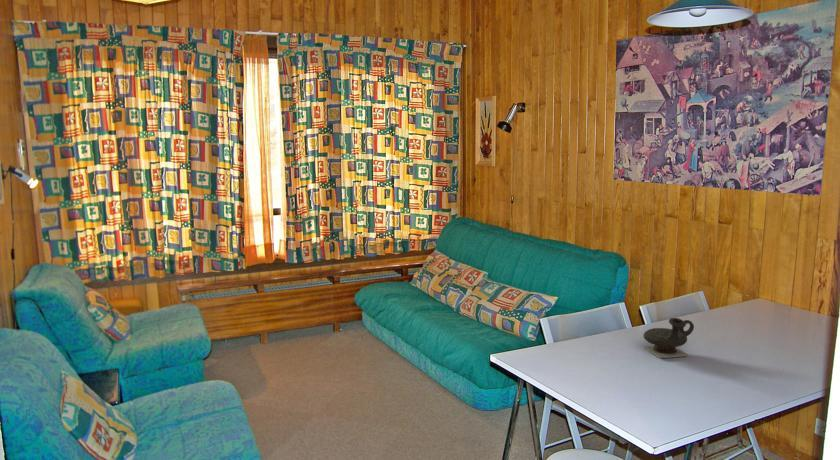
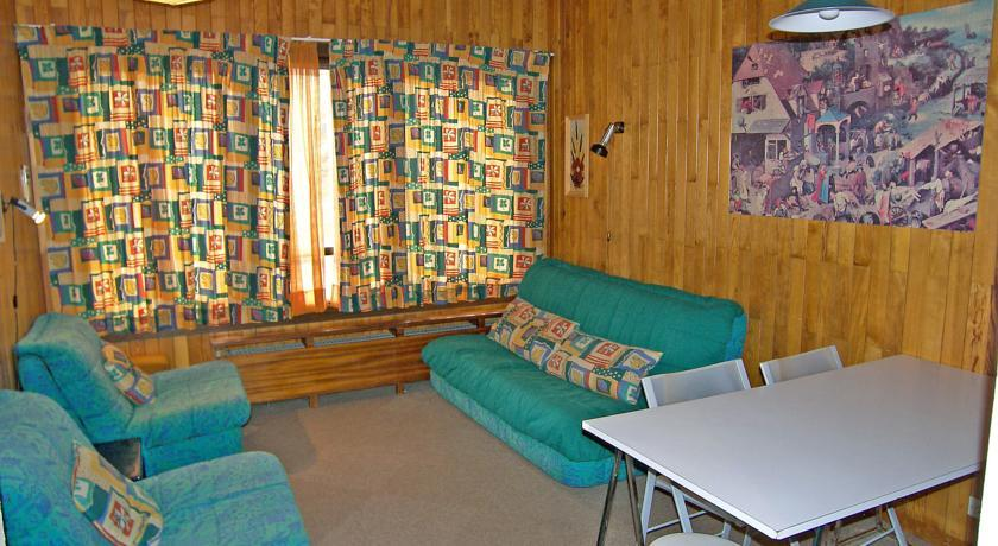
- teapot [643,317,695,359]
